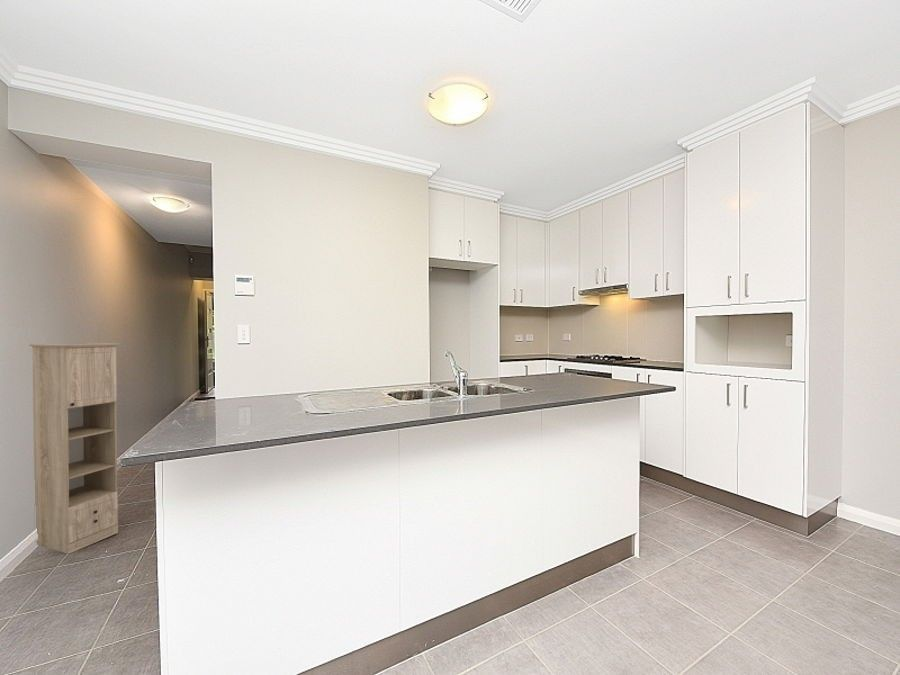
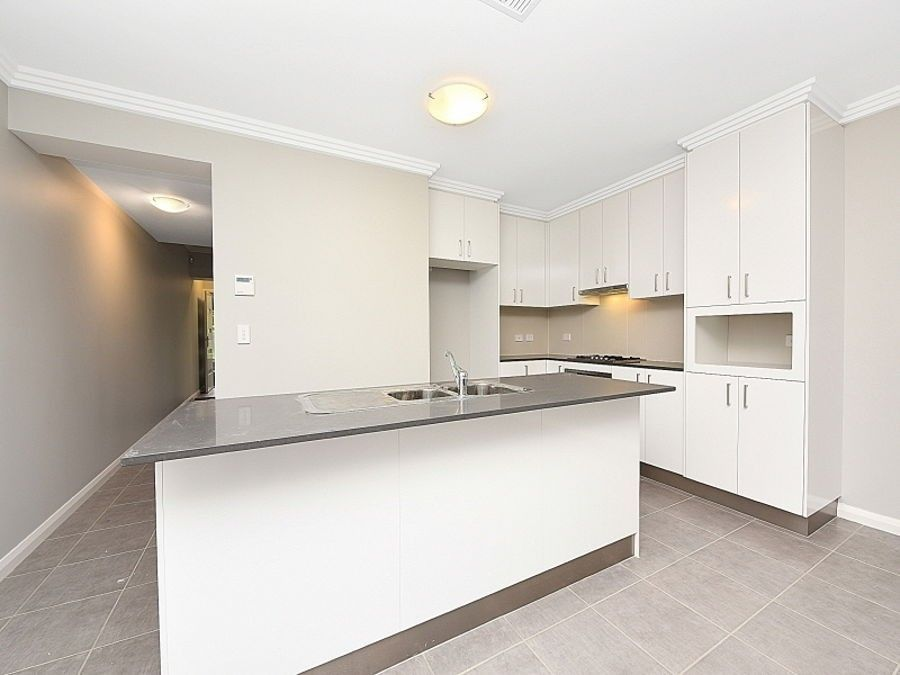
- storage cabinet [28,342,121,555]
